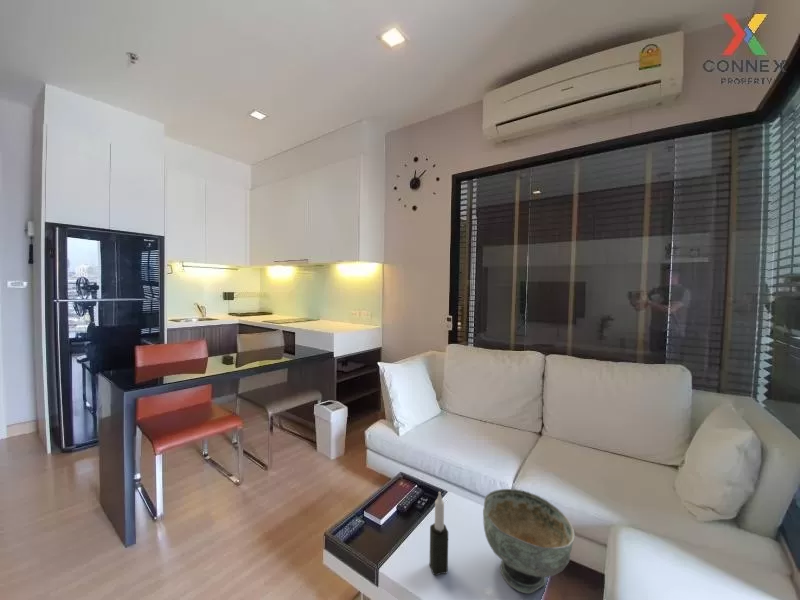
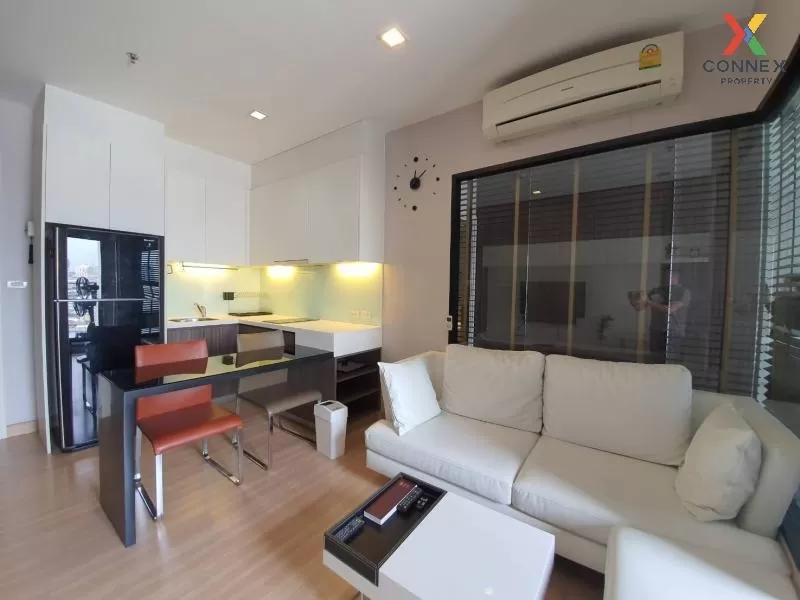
- candle [429,491,449,576]
- decorative bowl [482,488,576,595]
